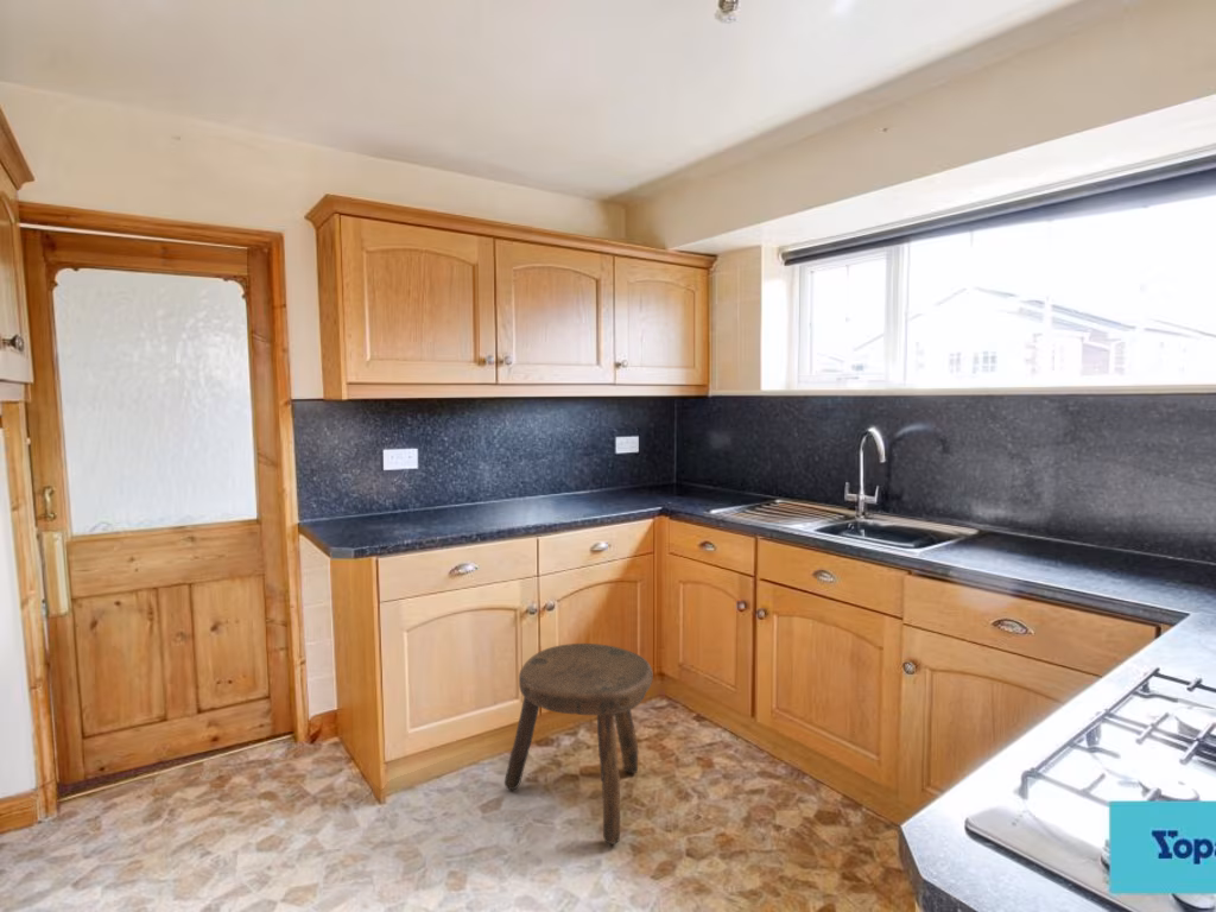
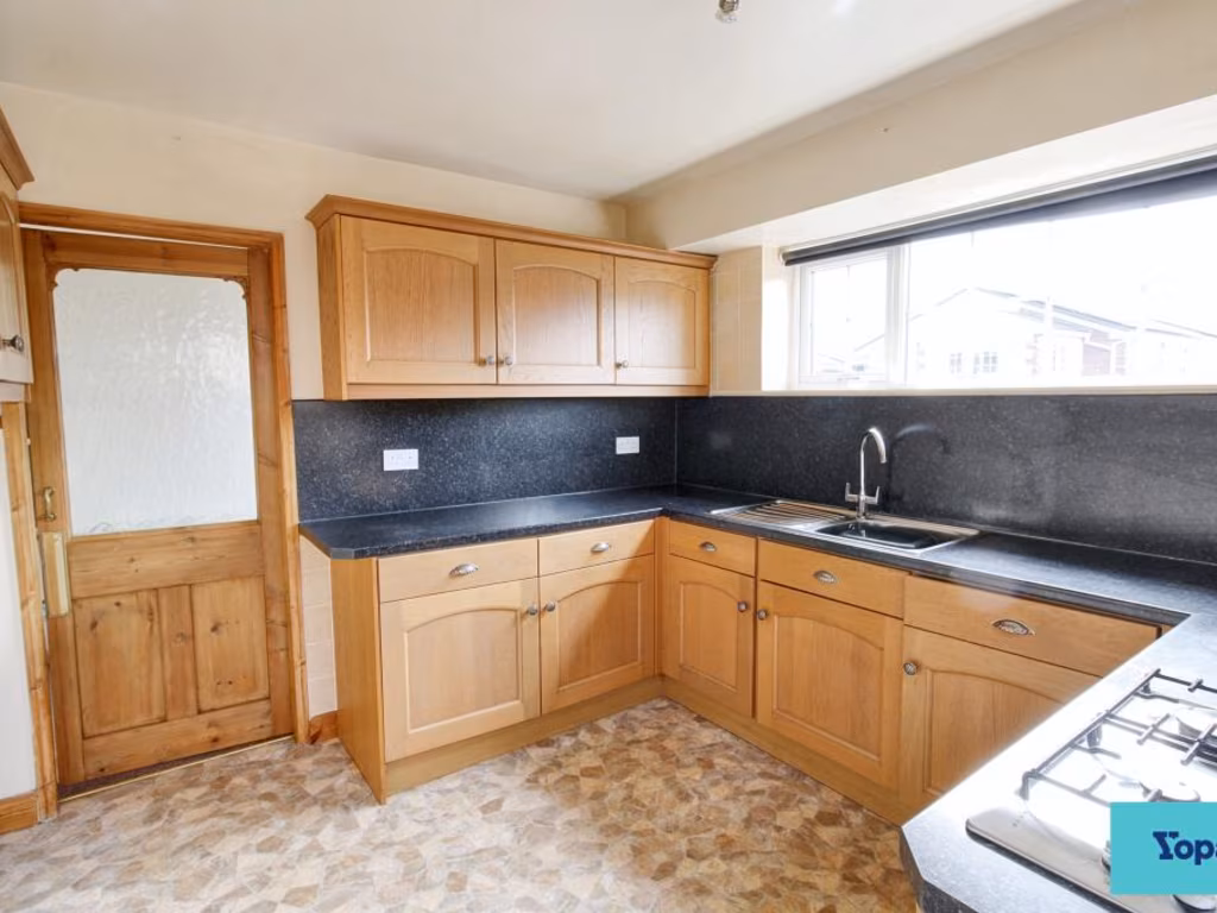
- stool [504,642,654,846]
